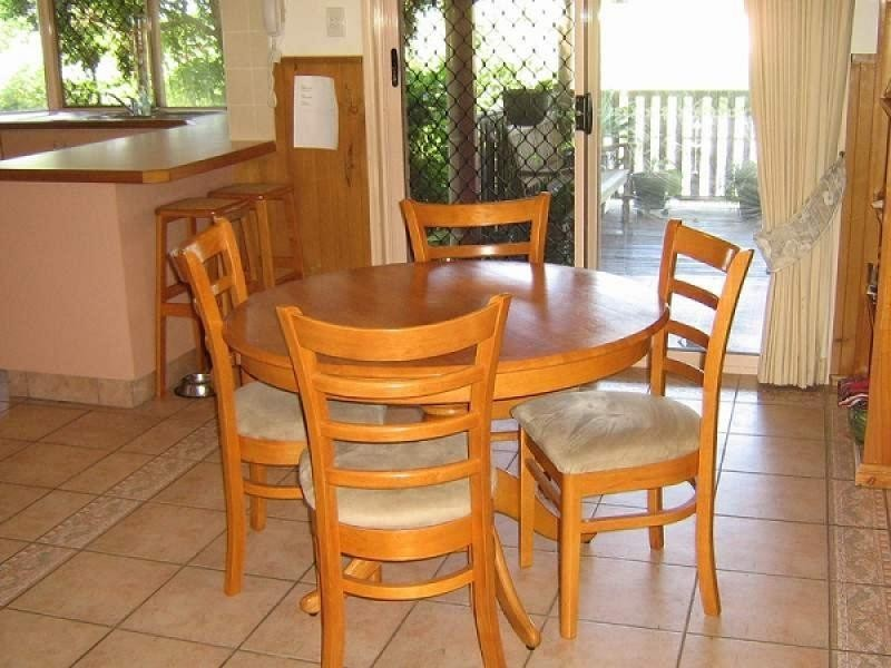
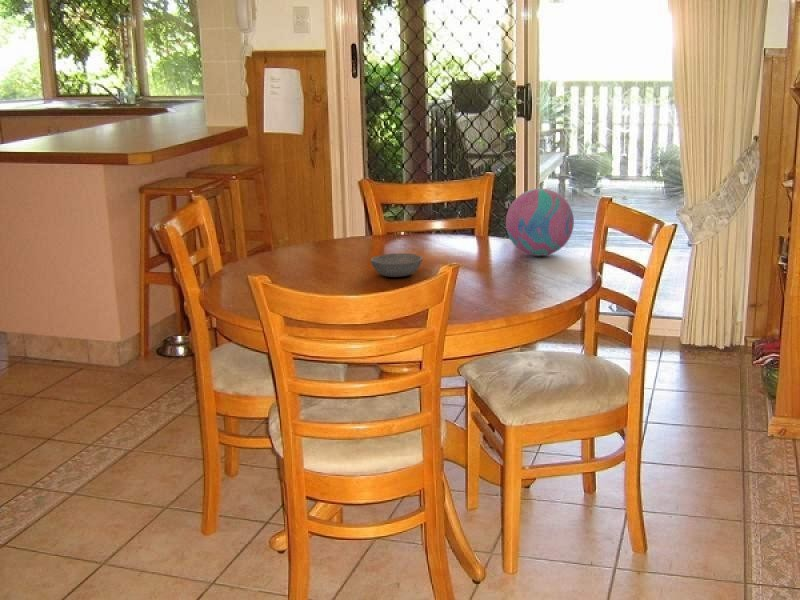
+ bowl [370,252,423,278]
+ decorative ball [505,187,575,257]
